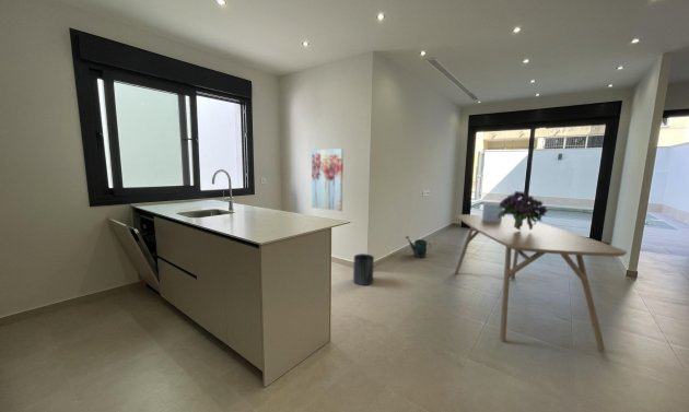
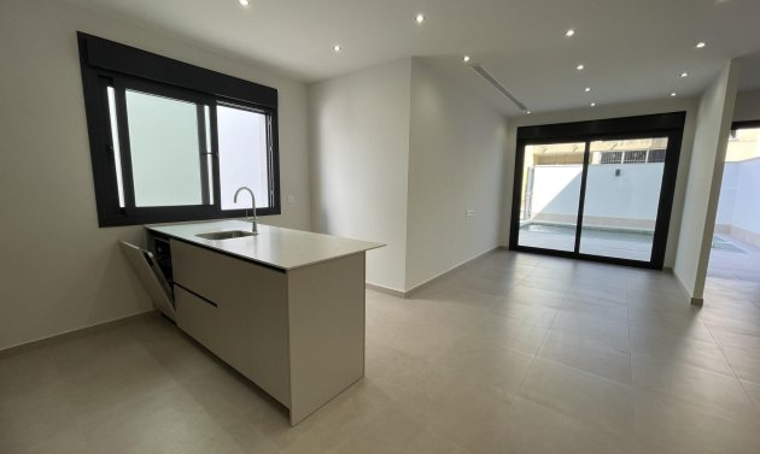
- bouquet [498,190,549,231]
- watering can [405,235,432,259]
- trash can [352,252,375,286]
- wall art [311,148,344,212]
- dining table [454,213,628,352]
- decorative box [481,202,504,222]
